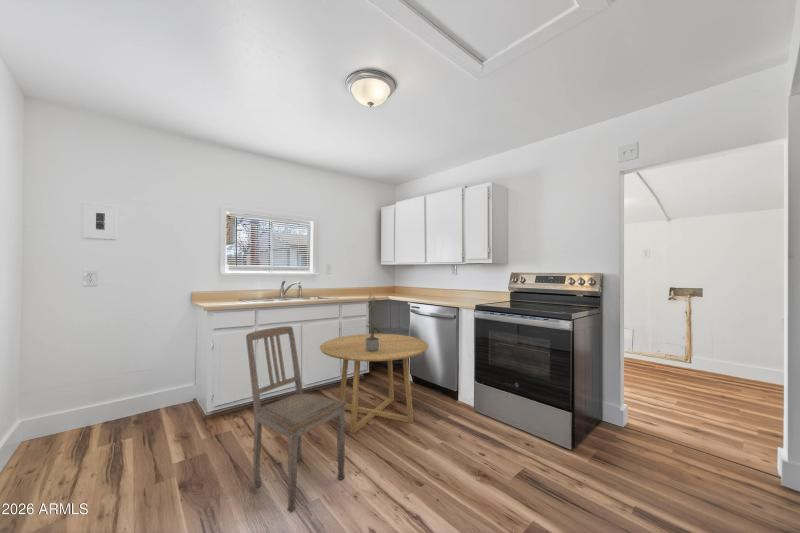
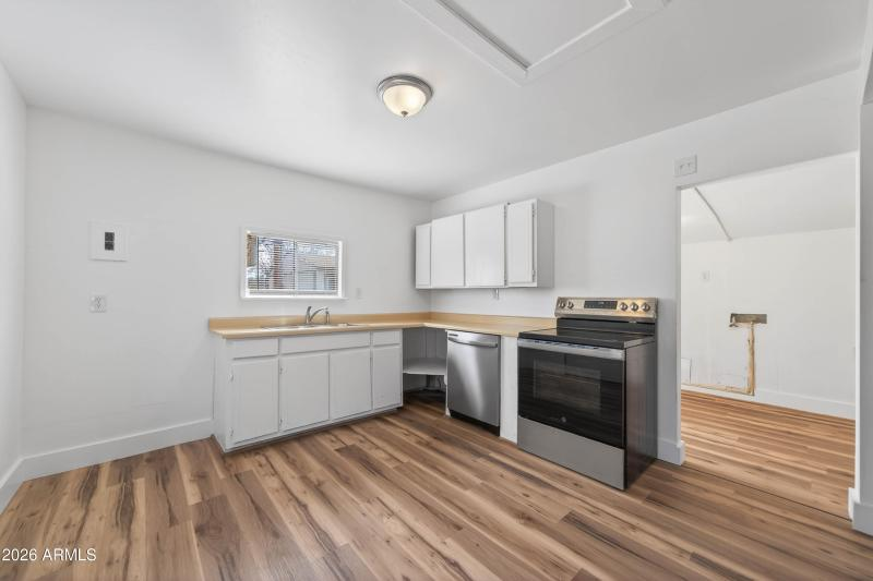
- potted plant [365,293,384,351]
- round table [319,333,430,435]
- dining chair [245,325,348,513]
